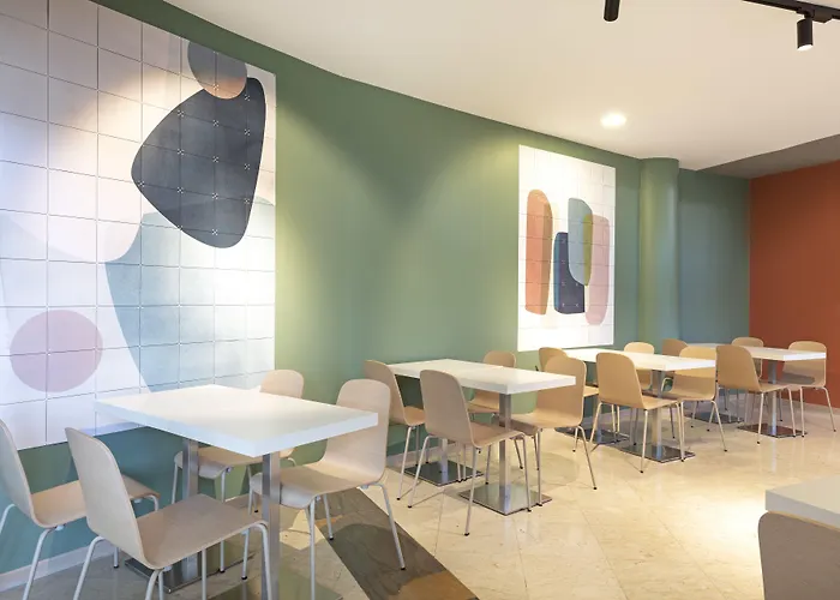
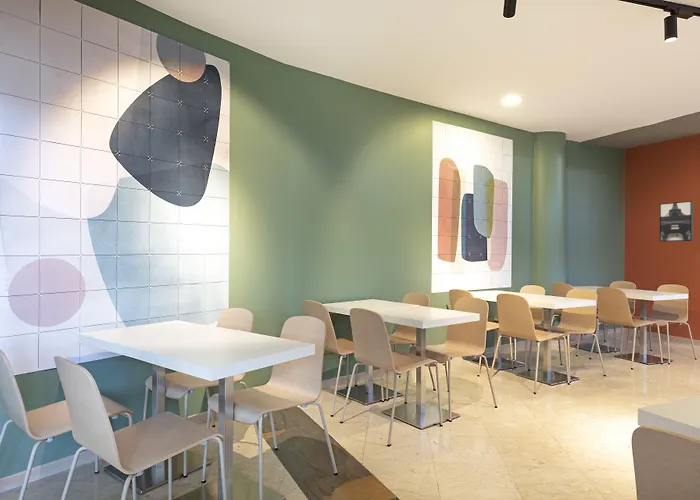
+ wall art [659,200,694,242]
